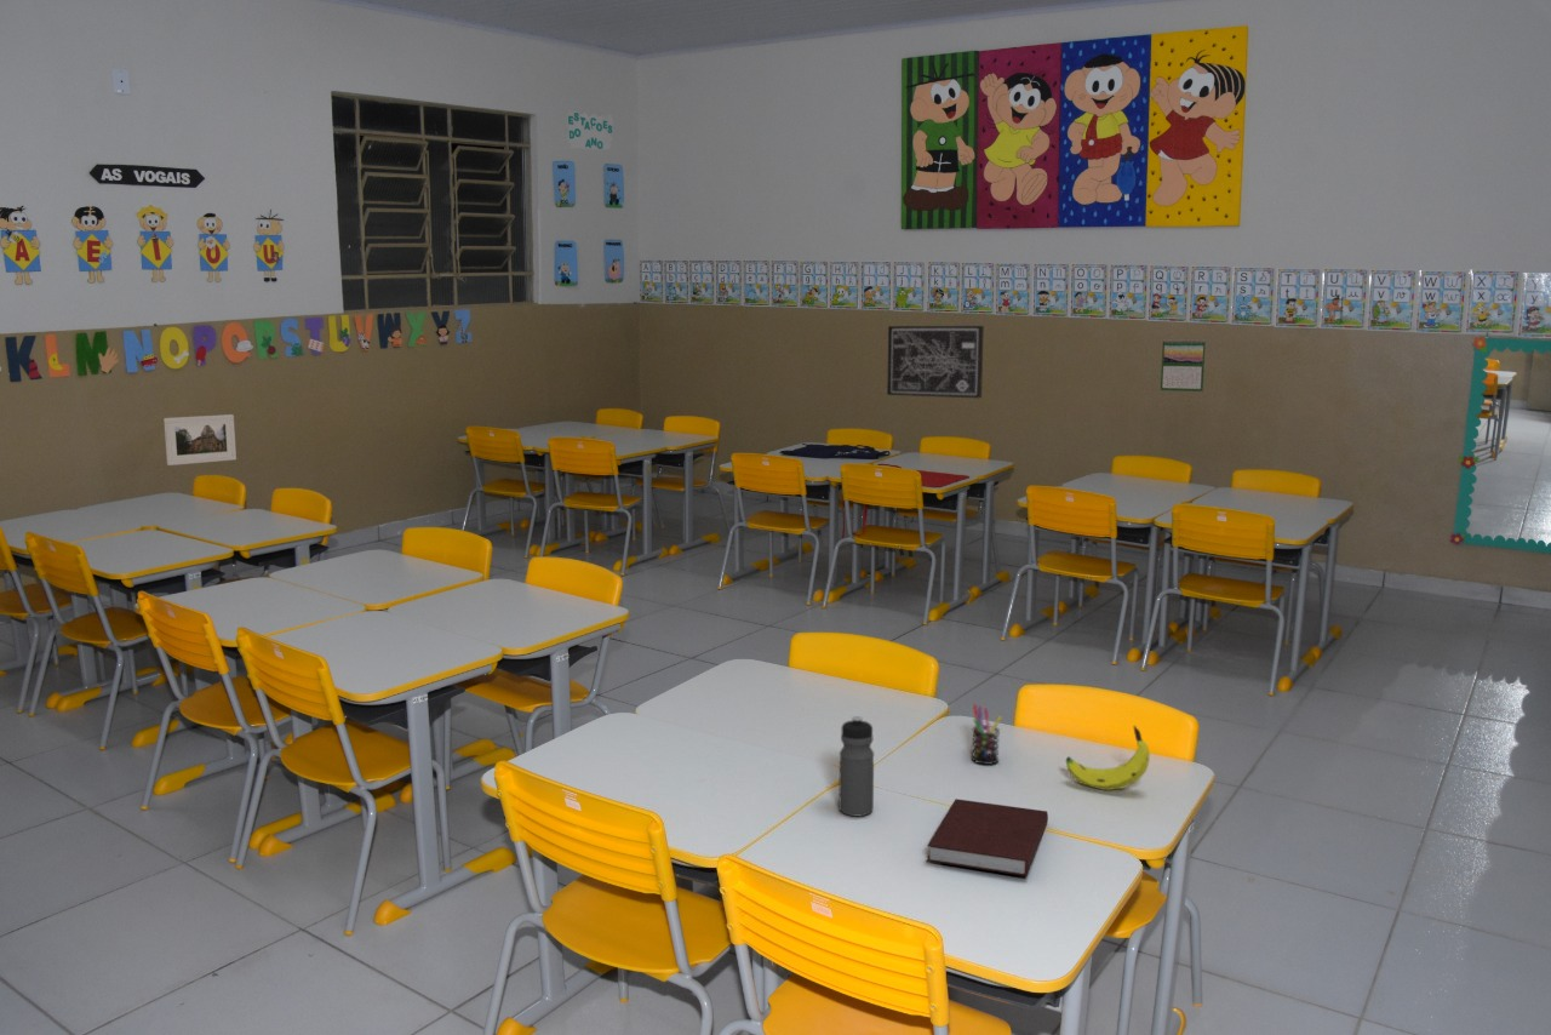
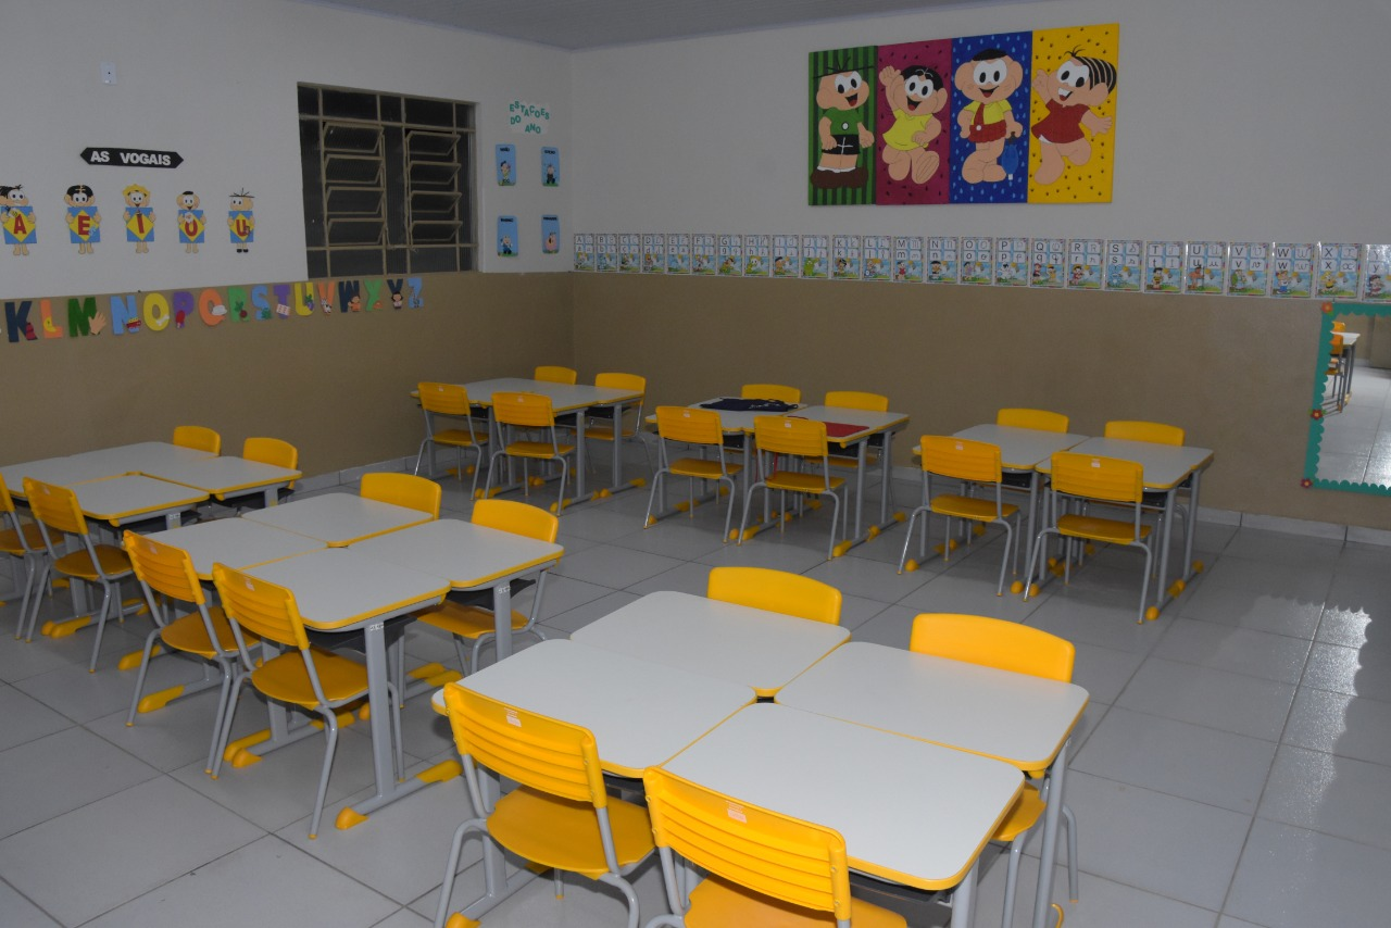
- water bottle [837,715,875,817]
- notebook [926,797,1049,877]
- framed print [162,413,237,467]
- wall art [886,325,985,399]
- pen holder [971,703,1003,766]
- calendar [1160,338,1207,393]
- banana [1065,725,1151,791]
